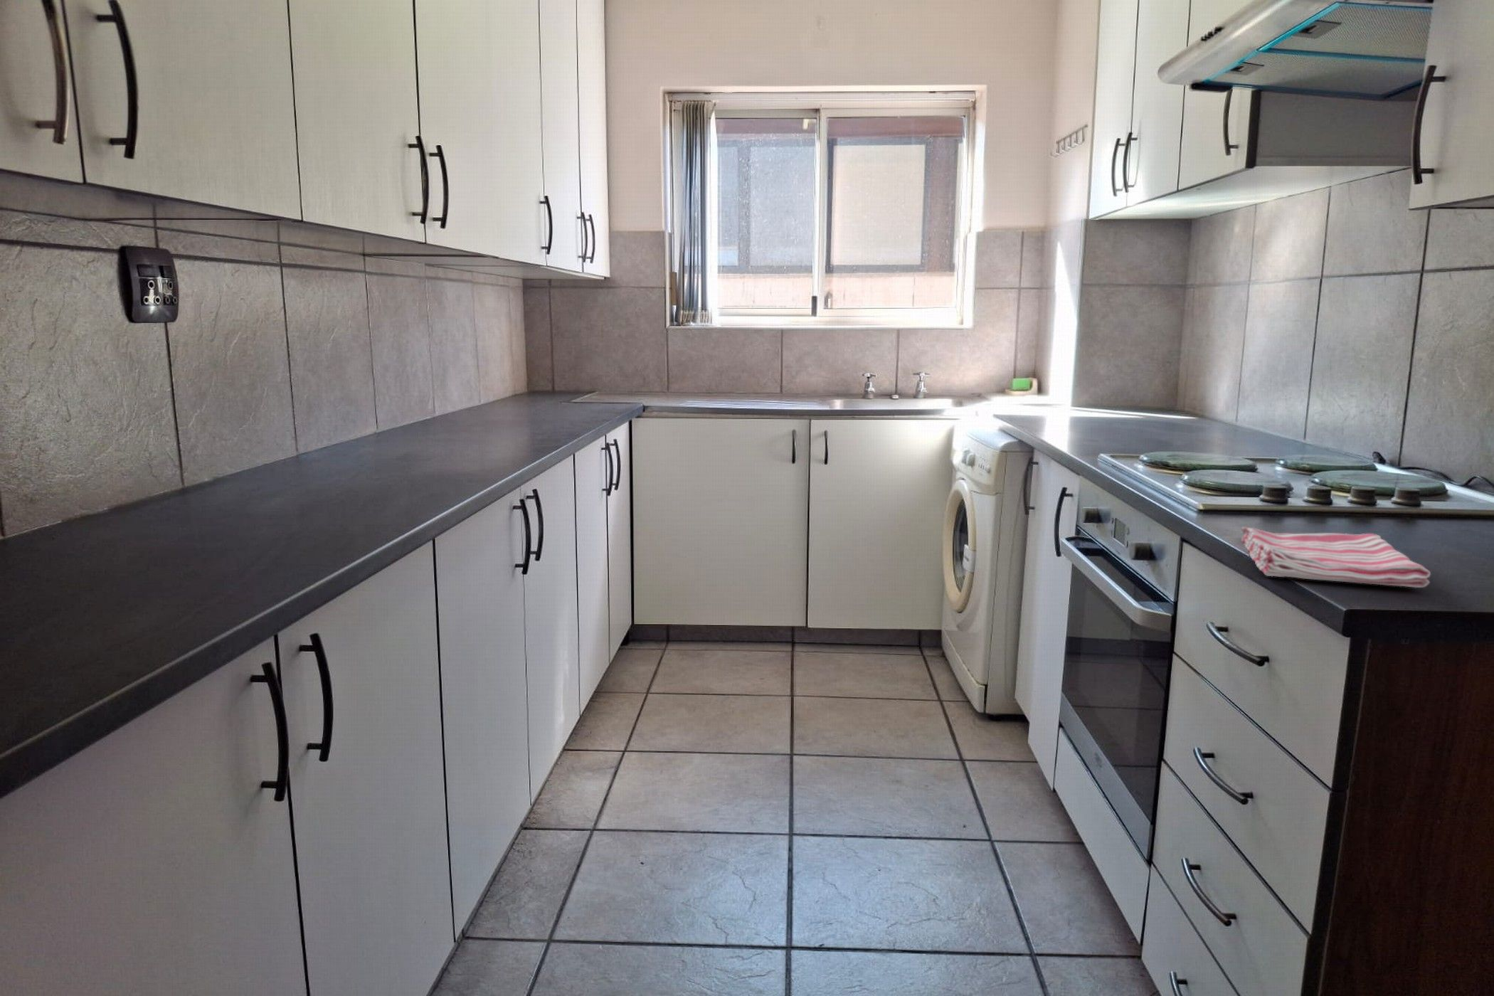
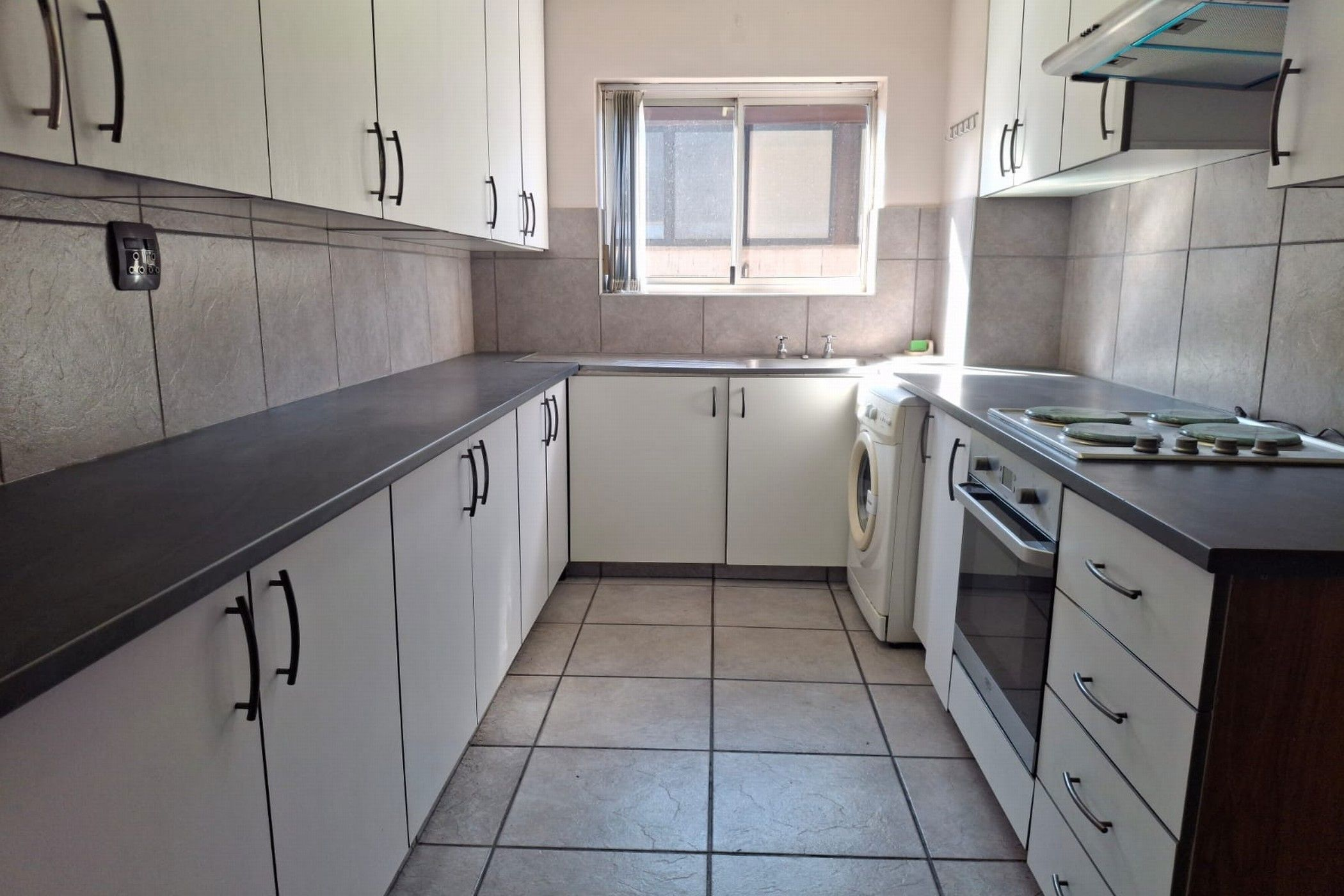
- dish towel [1241,527,1432,588]
